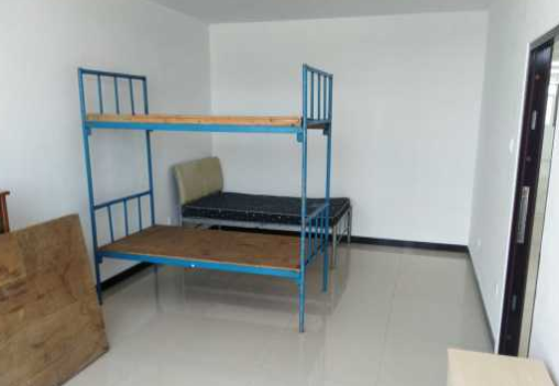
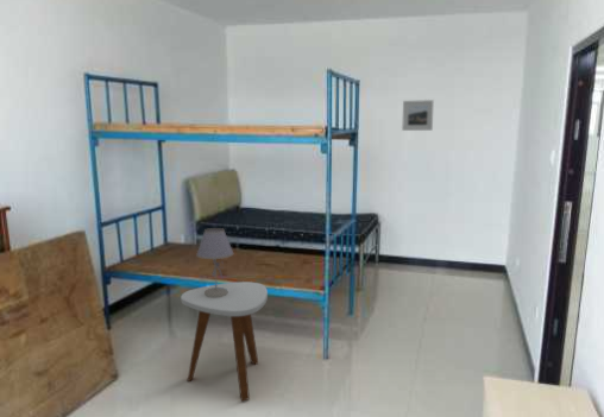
+ table lamp [195,227,234,297]
+ side table [180,280,269,403]
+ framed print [401,99,435,132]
